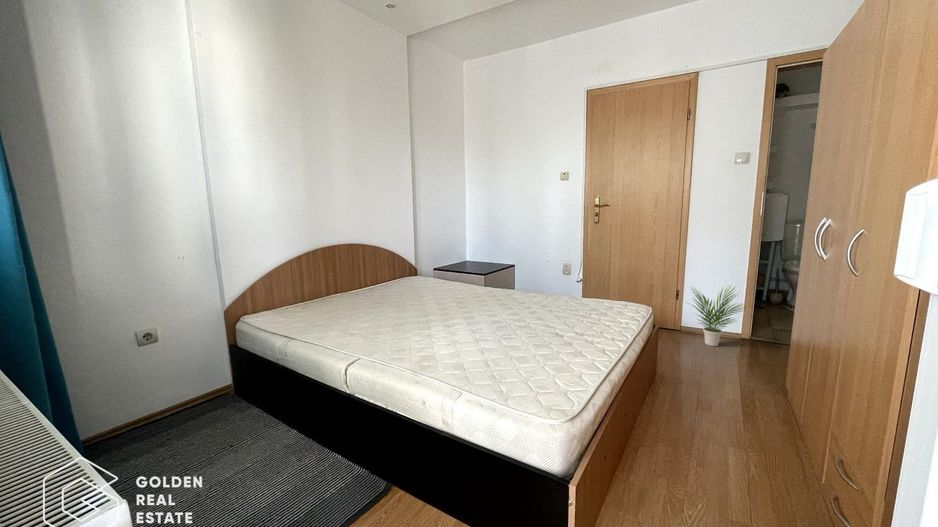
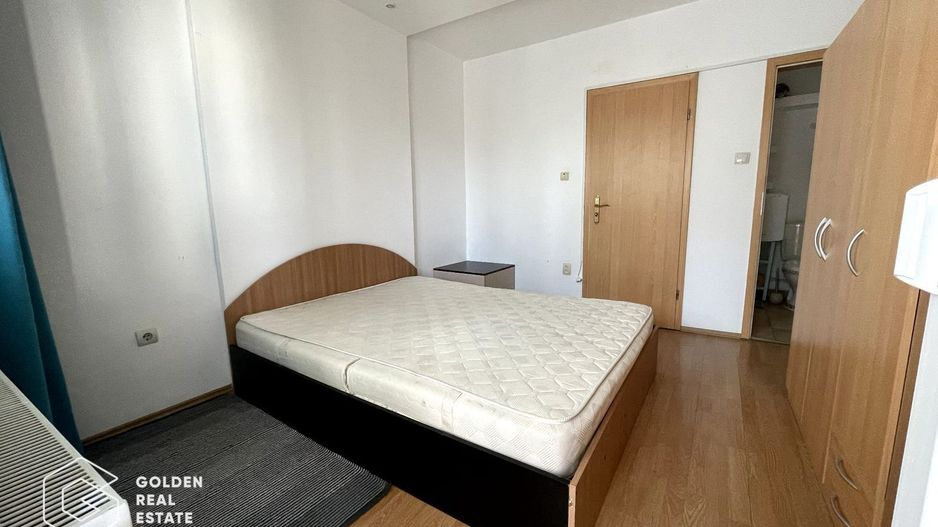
- potted plant [686,284,750,347]
